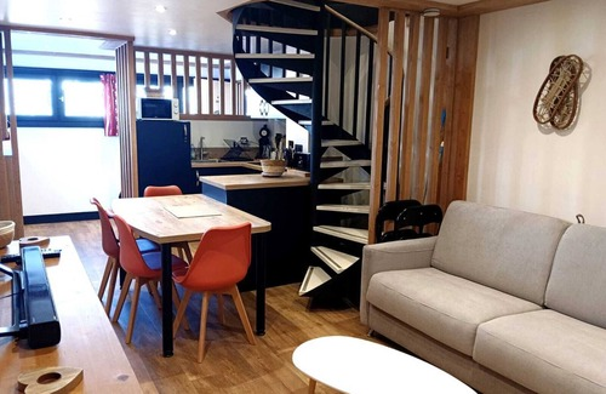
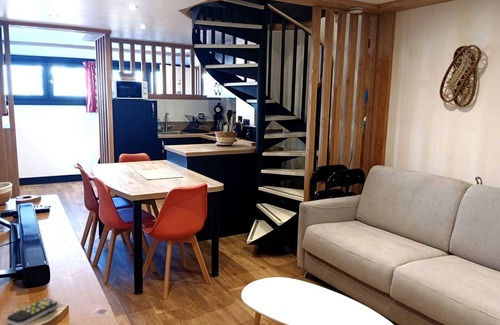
+ remote control [6,297,59,325]
